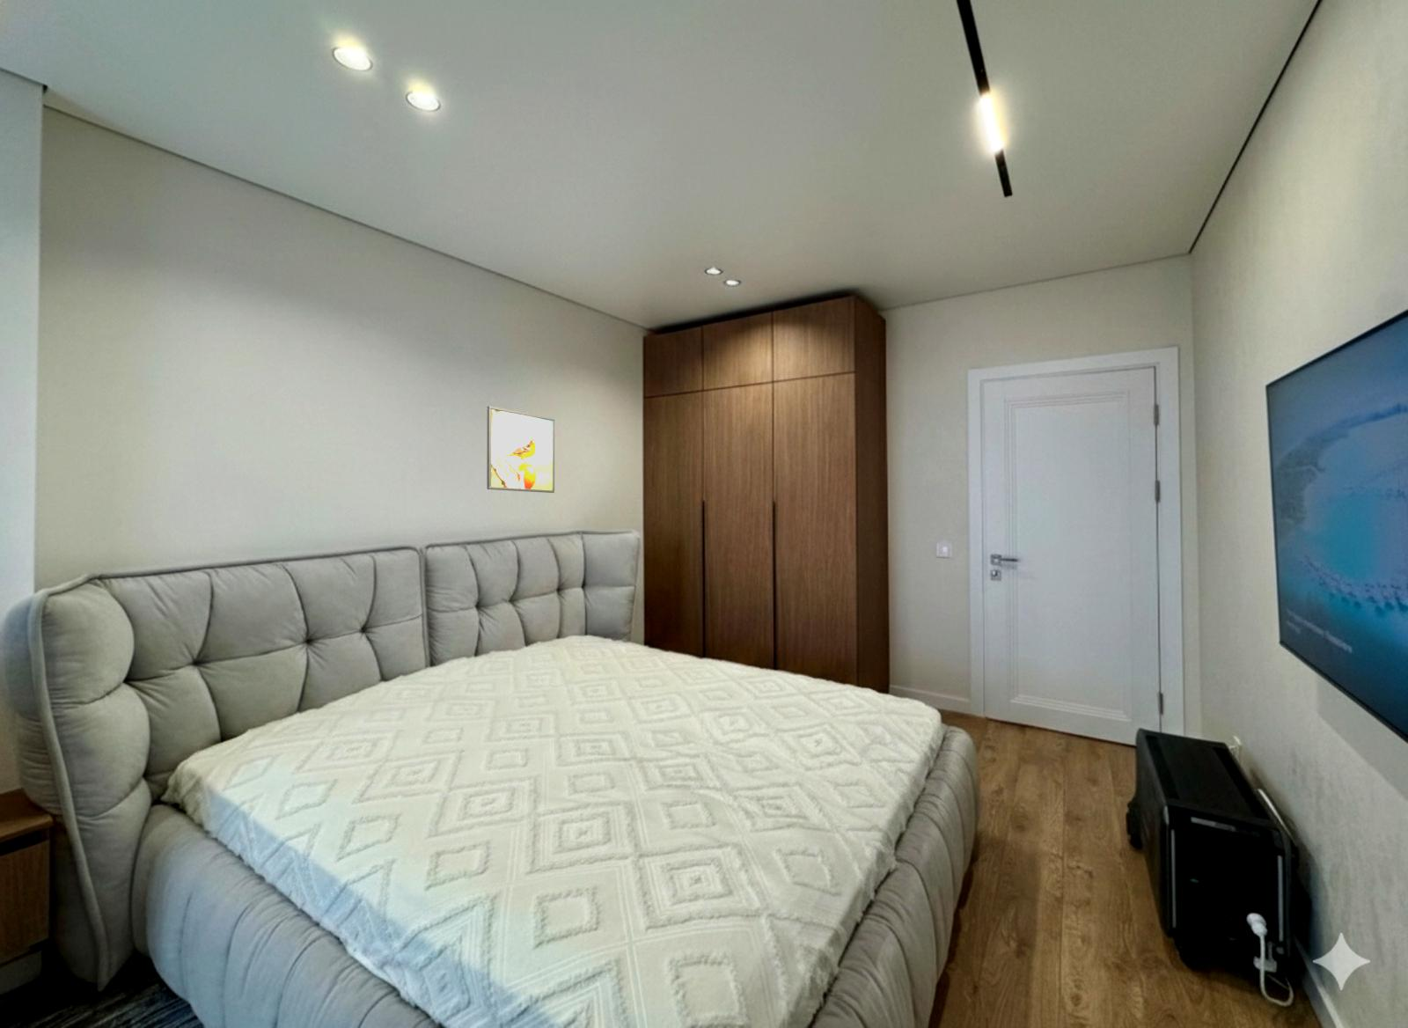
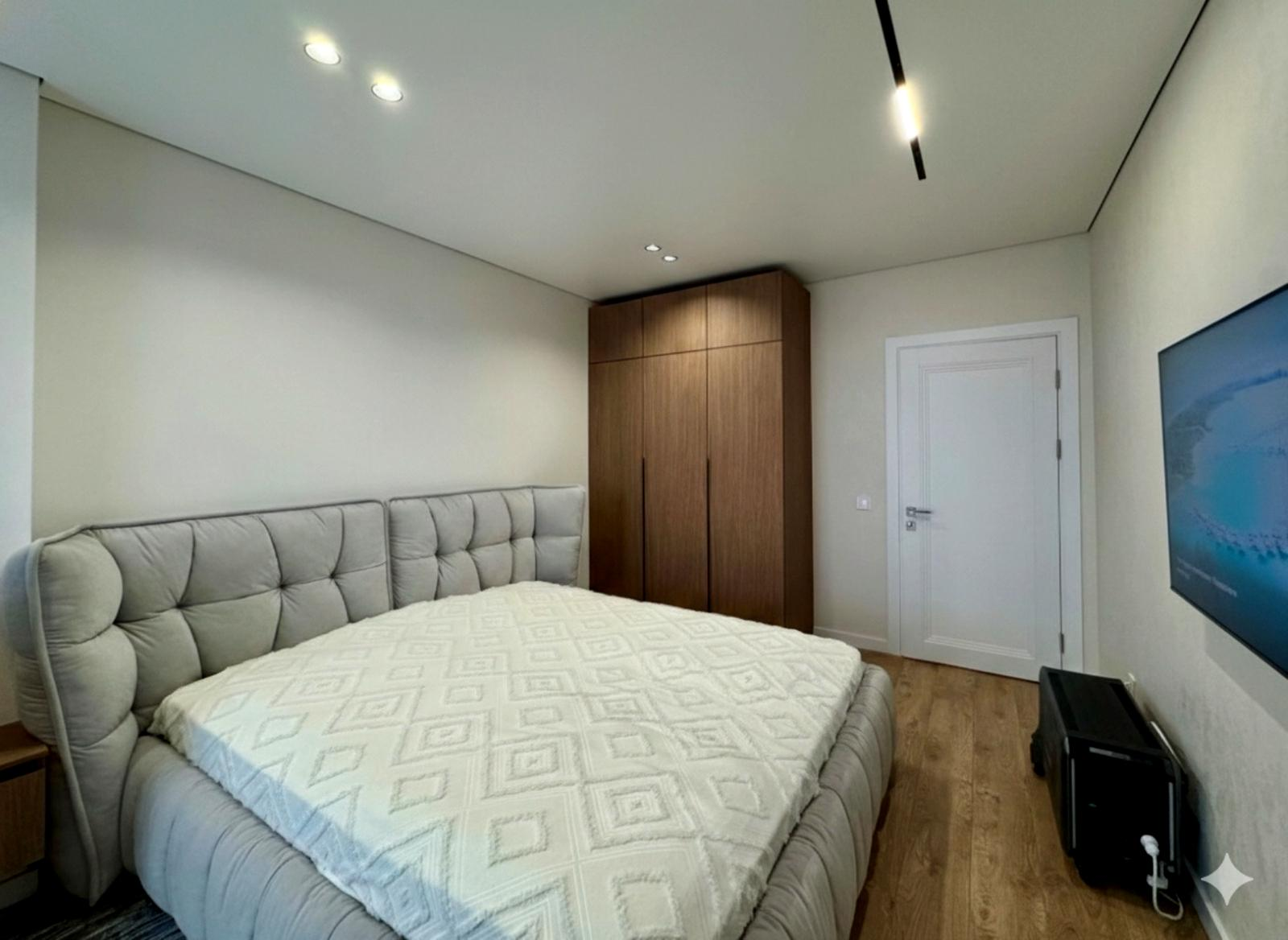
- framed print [485,405,555,493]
